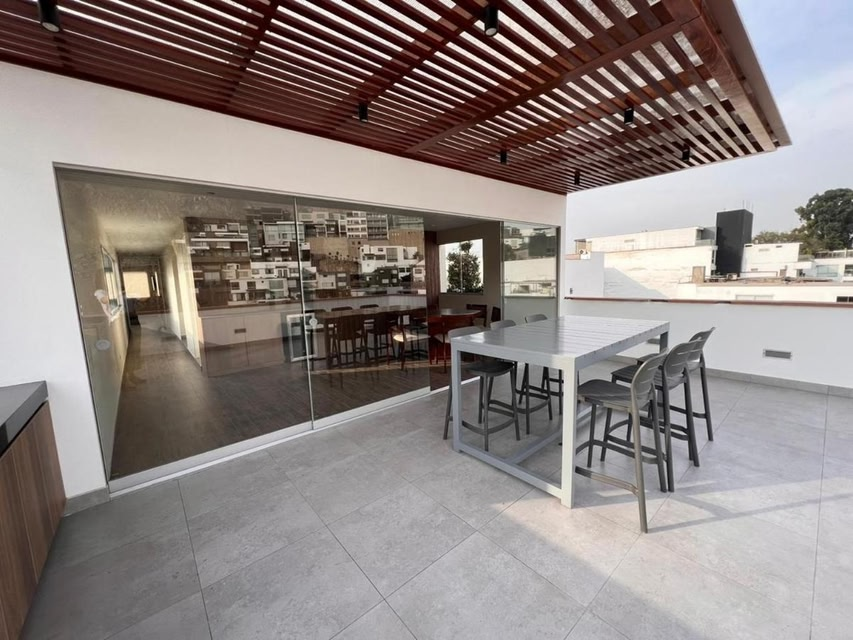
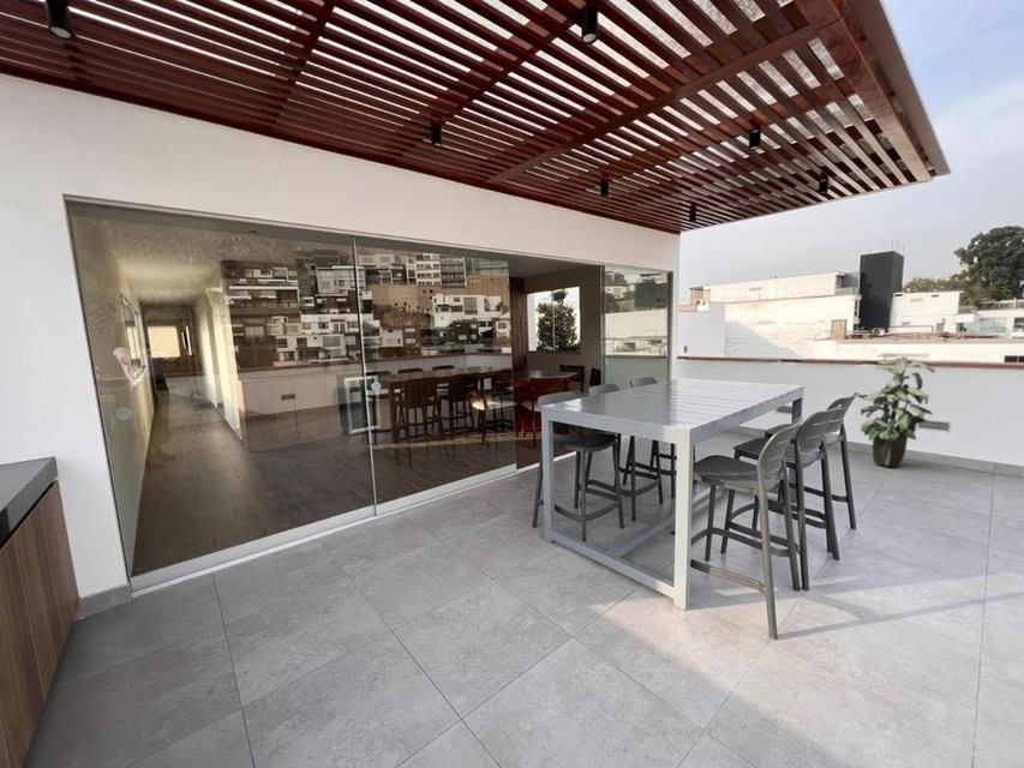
+ indoor plant [857,353,936,468]
